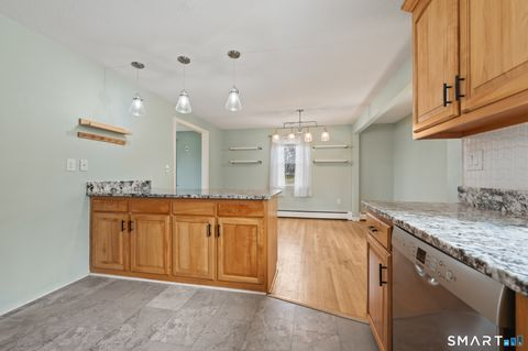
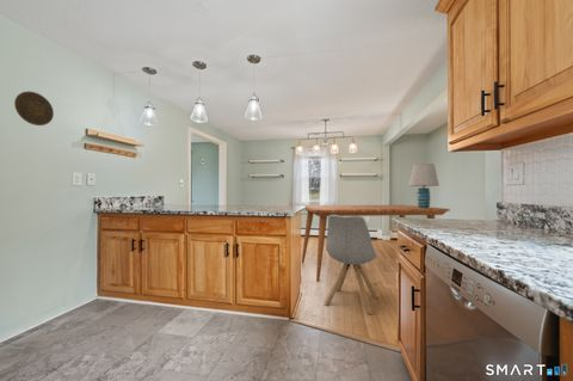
+ decorative plate [13,91,55,127]
+ lamp [408,162,440,208]
+ chair [324,215,380,315]
+ dining table [301,204,451,283]
